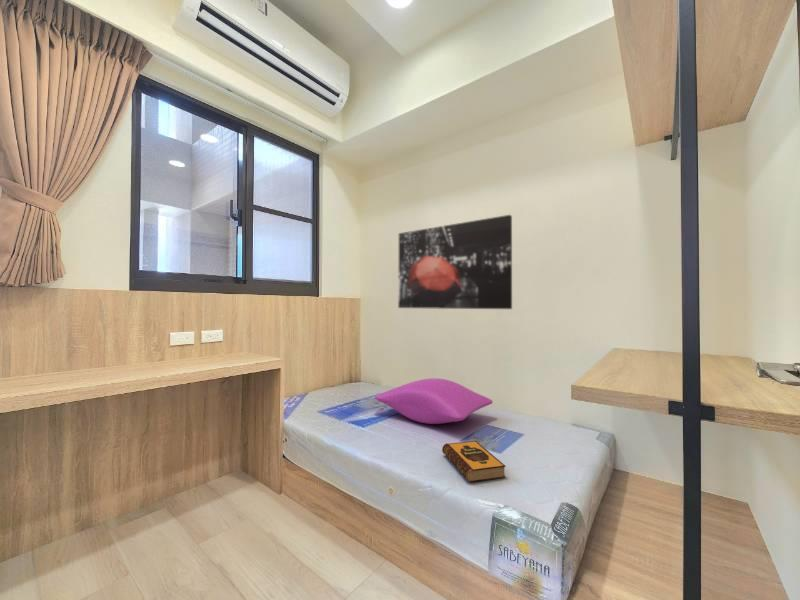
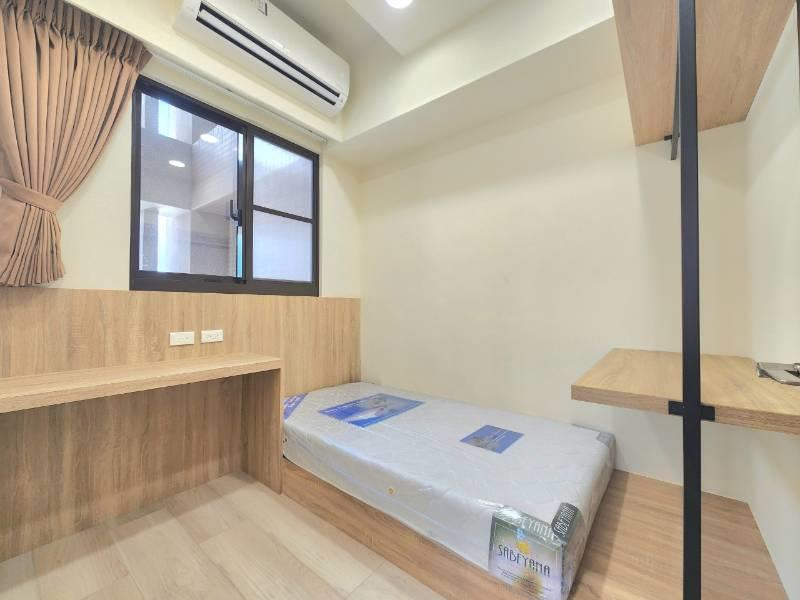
- hardback book [441,440,507,484]
- cushion [374,377,494,425]
- wall art [397,214,513,310]
